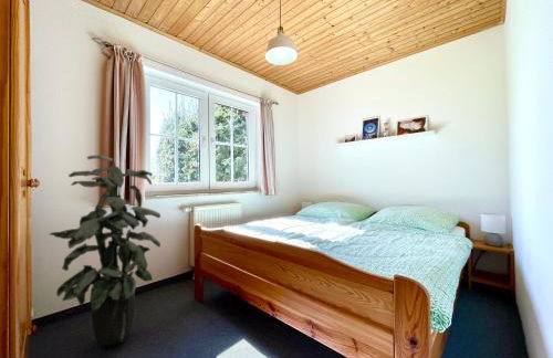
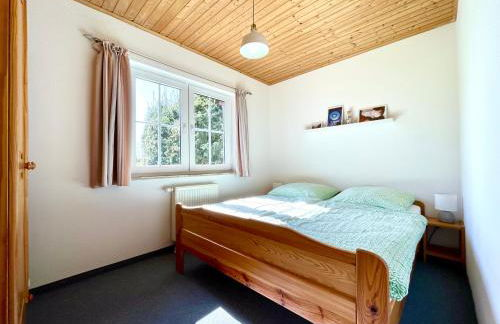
- indoor plant [49,154,161,348]
